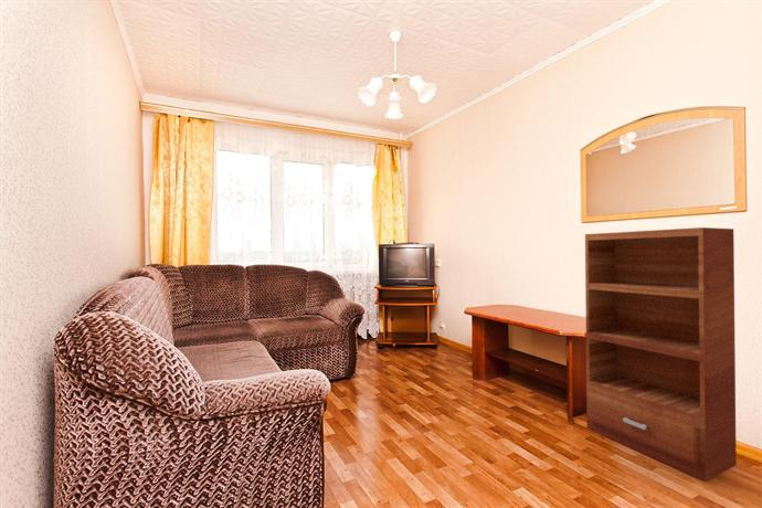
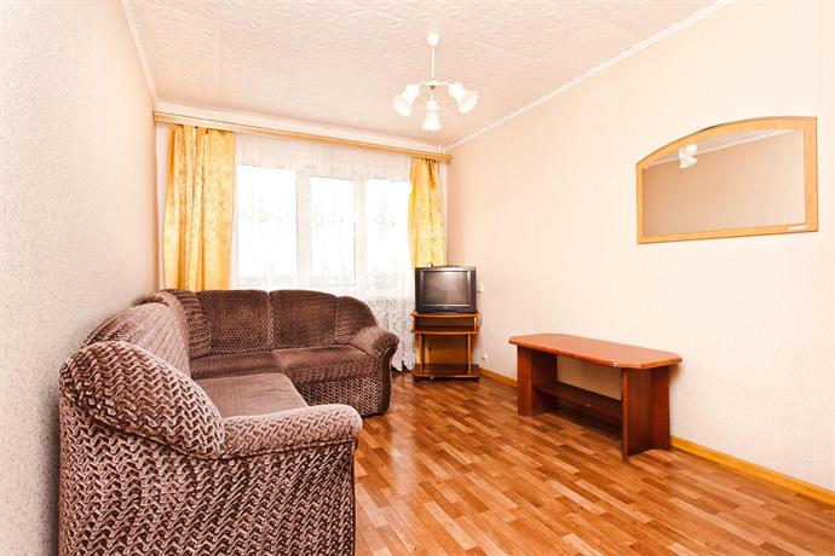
- bookshelf [584,226,738,483]
